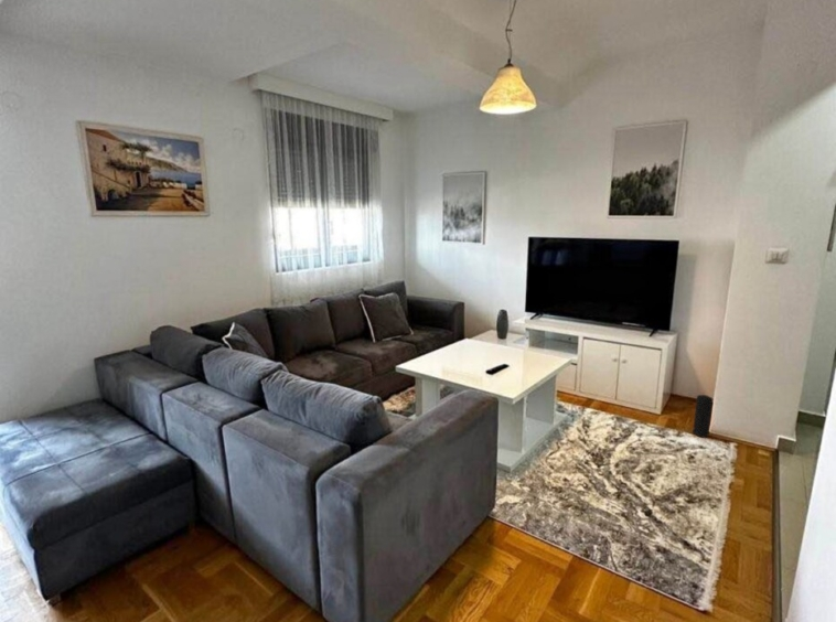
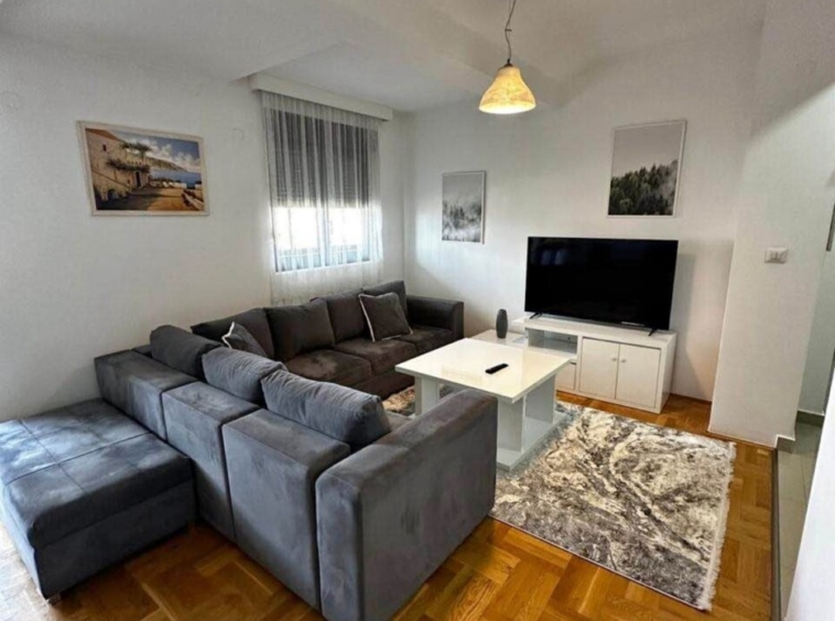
- speaker [692,394,714,438]
